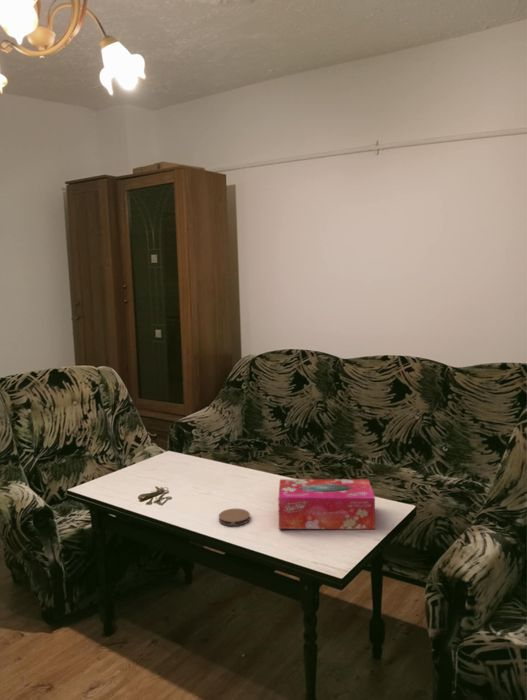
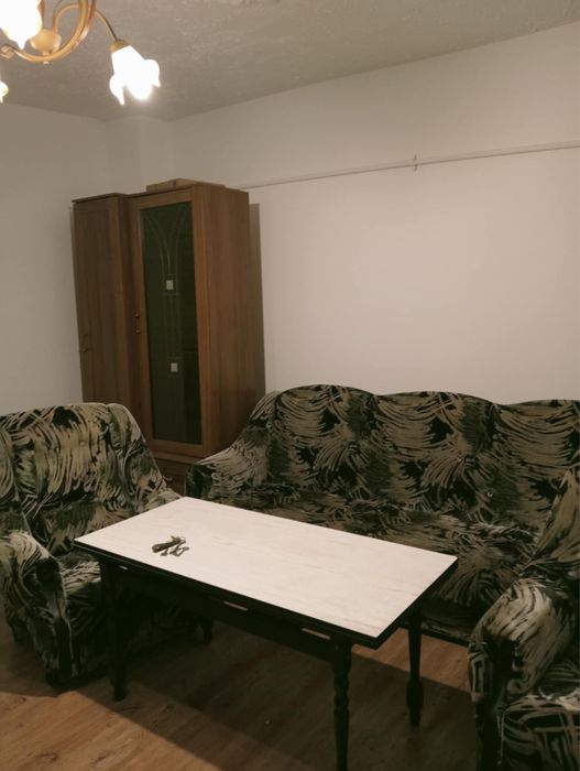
- coaster [218,508,251,527]
- tissue box [277,478,376,530]
